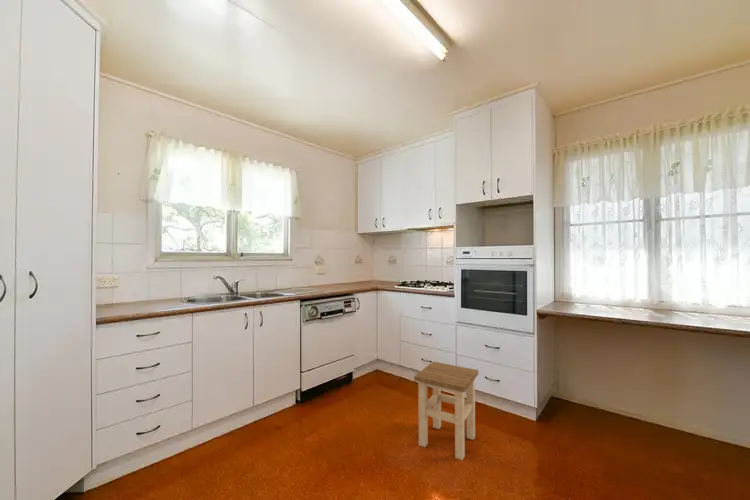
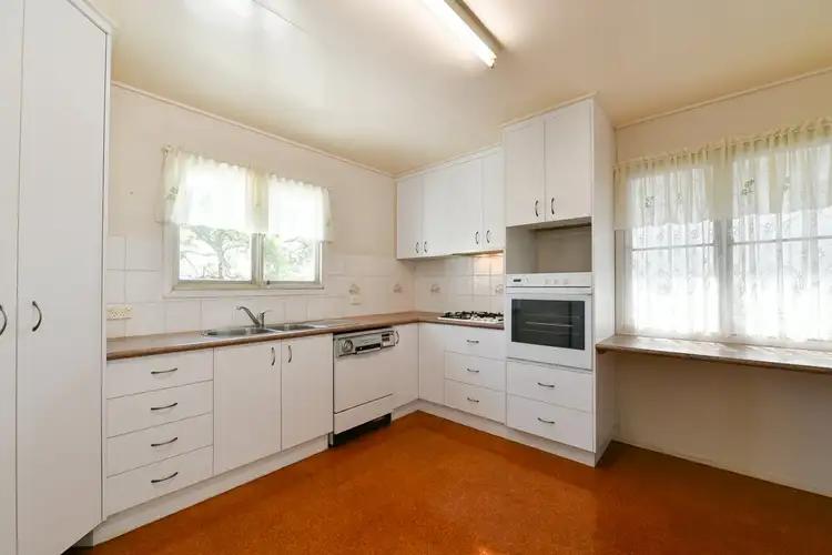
- stool [413,361,479,461]
